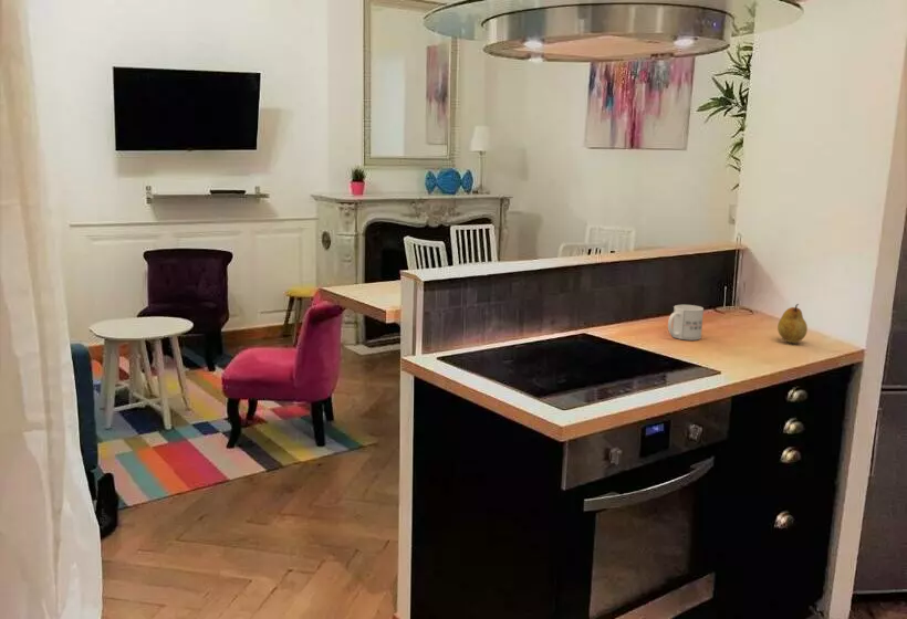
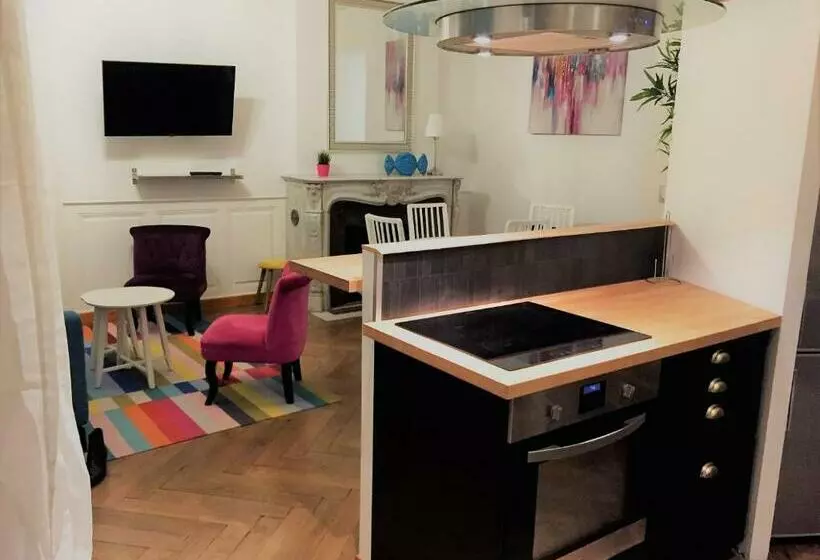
- mug [667,304,705,340]
- fruit [776,303,809,344]
